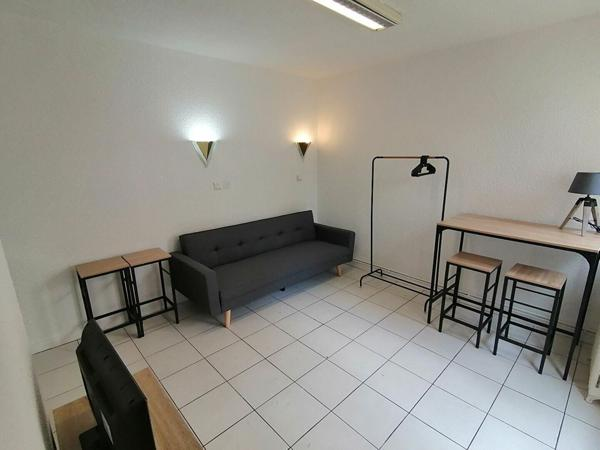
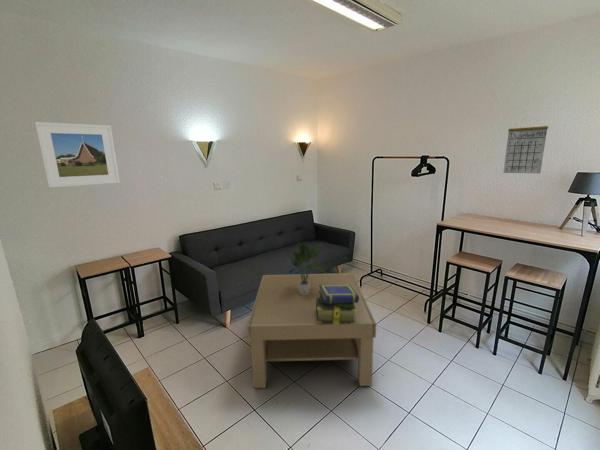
+ potted plant [287,241,327,295]
+ coffee table [246,272,377,389]
+ calendar [502,118,549,175]
+ stack of books [316,285,359,325]
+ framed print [34,121,121,189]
